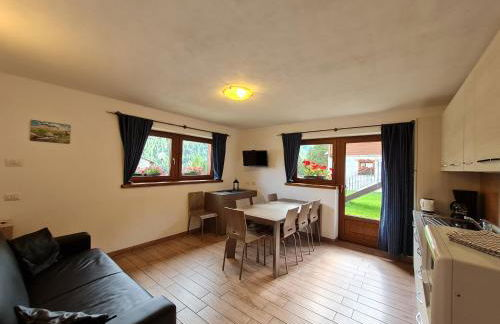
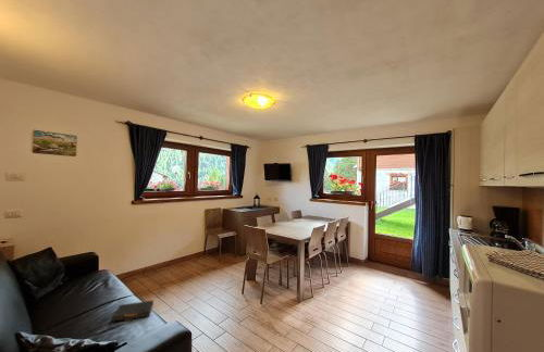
+ book [111,299,154,323]
